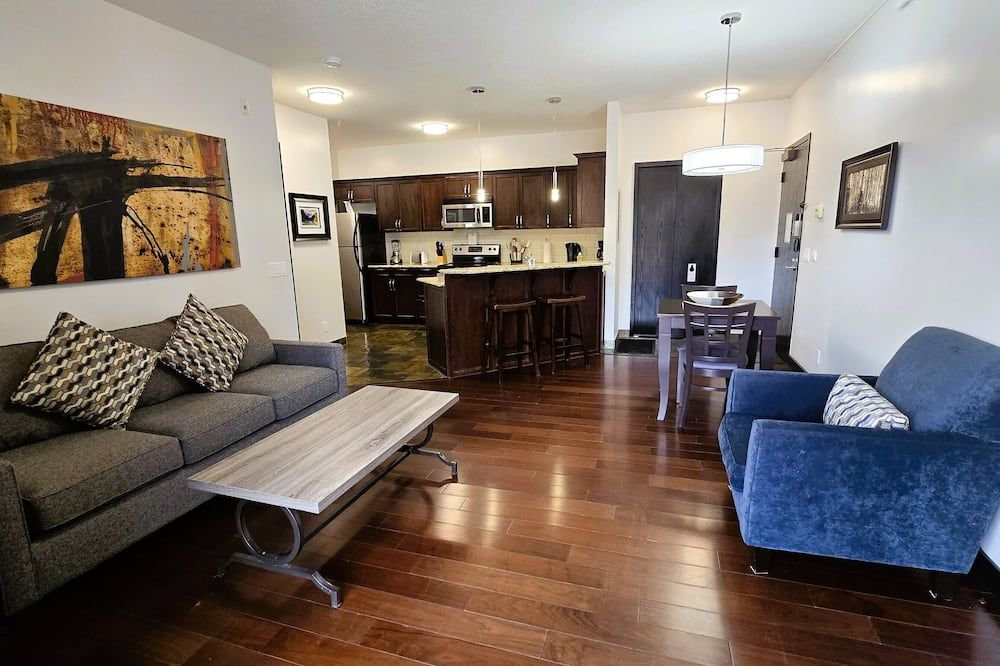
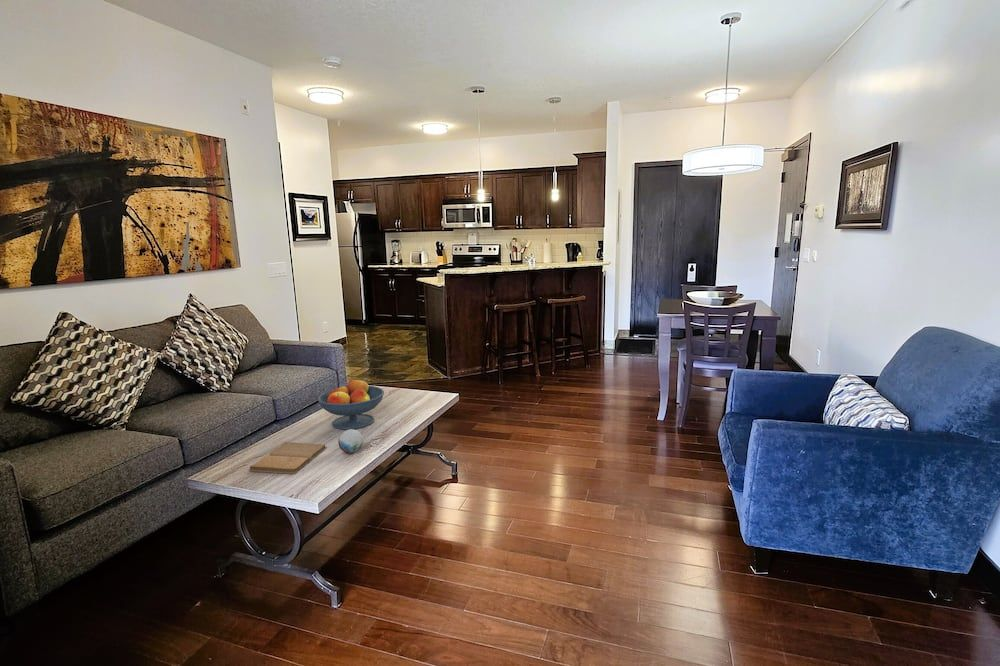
+ book [247,441,327,475]
+ fruit bowl [316,377,385,430]
+ decorative orb [337,429,364,454]
